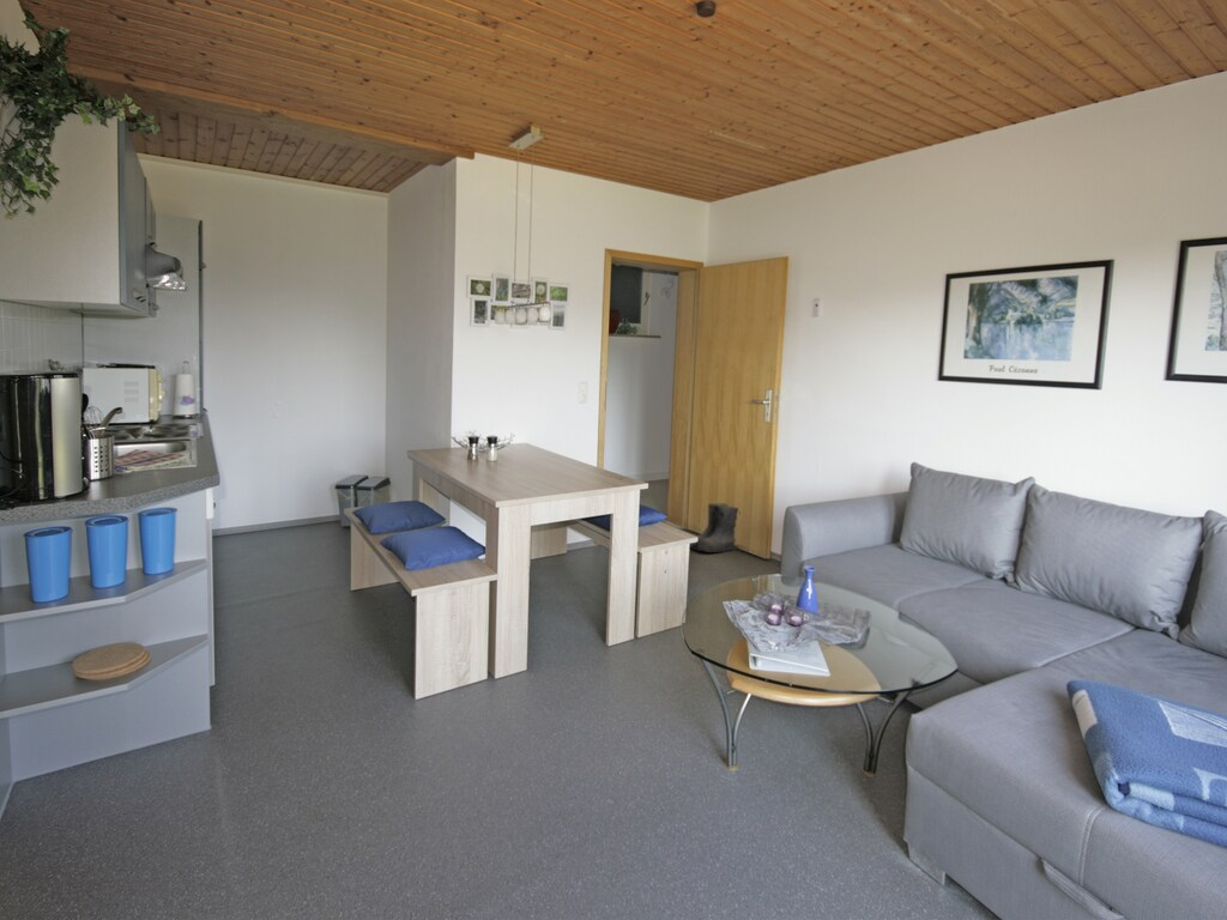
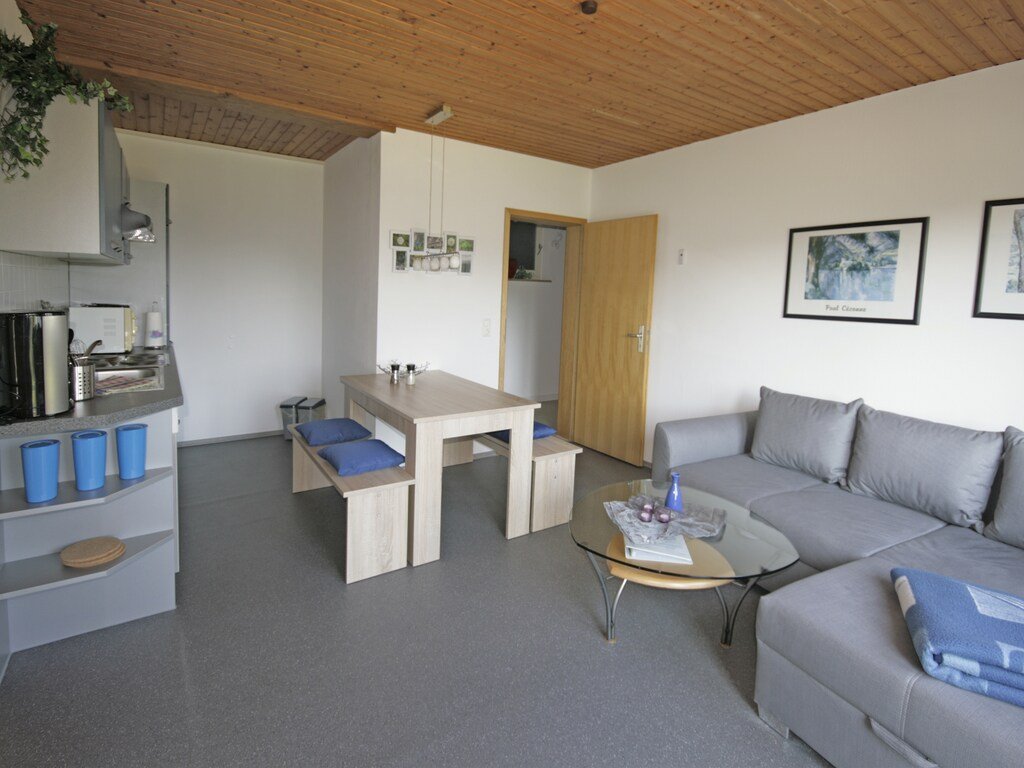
- boots [689,501,739,553]
